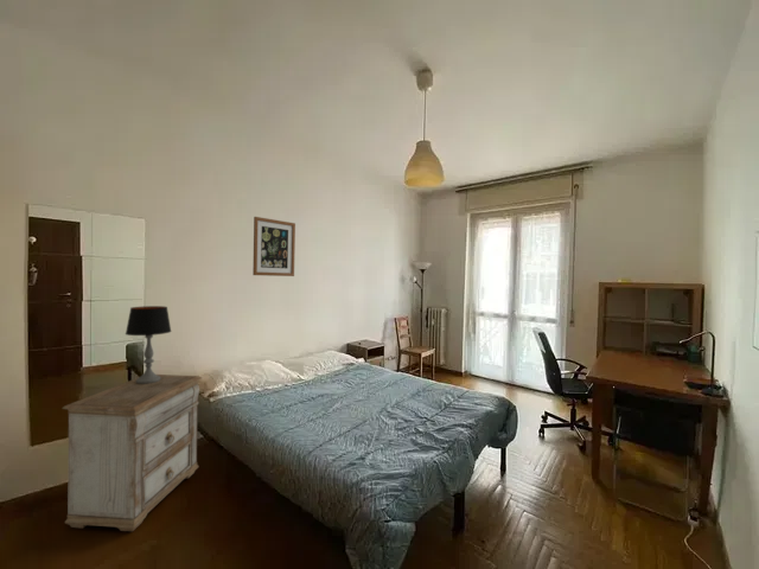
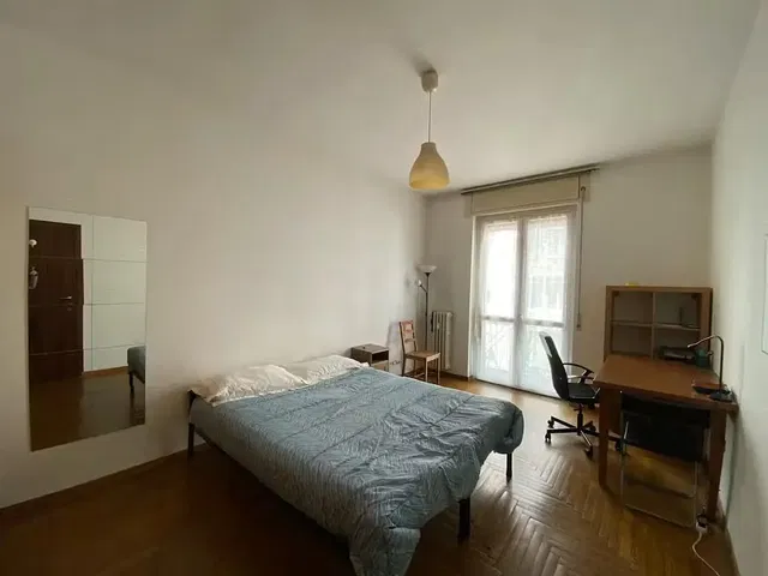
- table lamp [125,305,172,384]
- nightstand [60,373,203,532]
- wall art [251,216,296,277]
